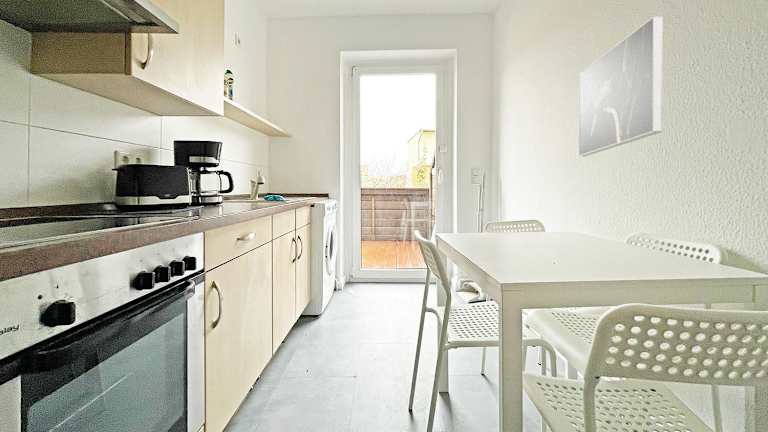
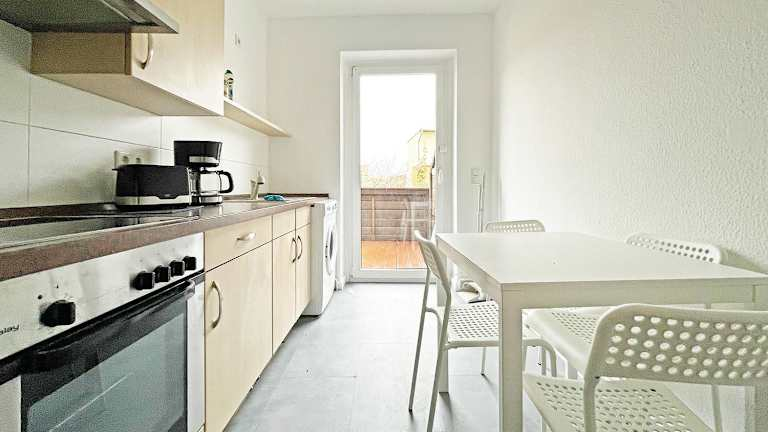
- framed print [578,15,663,157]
